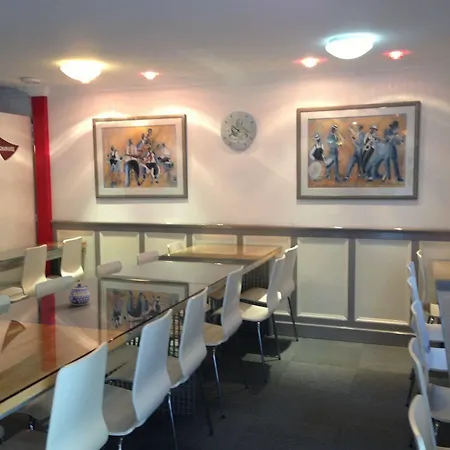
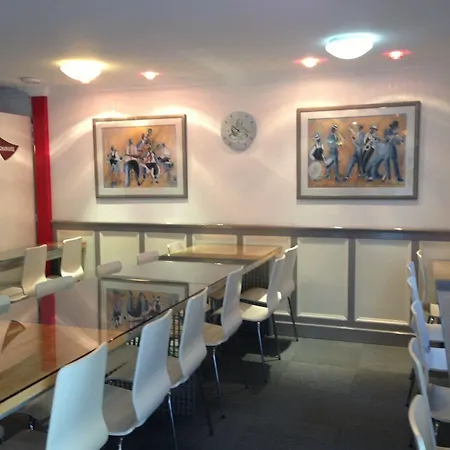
- teapot [68,283,91,306]
